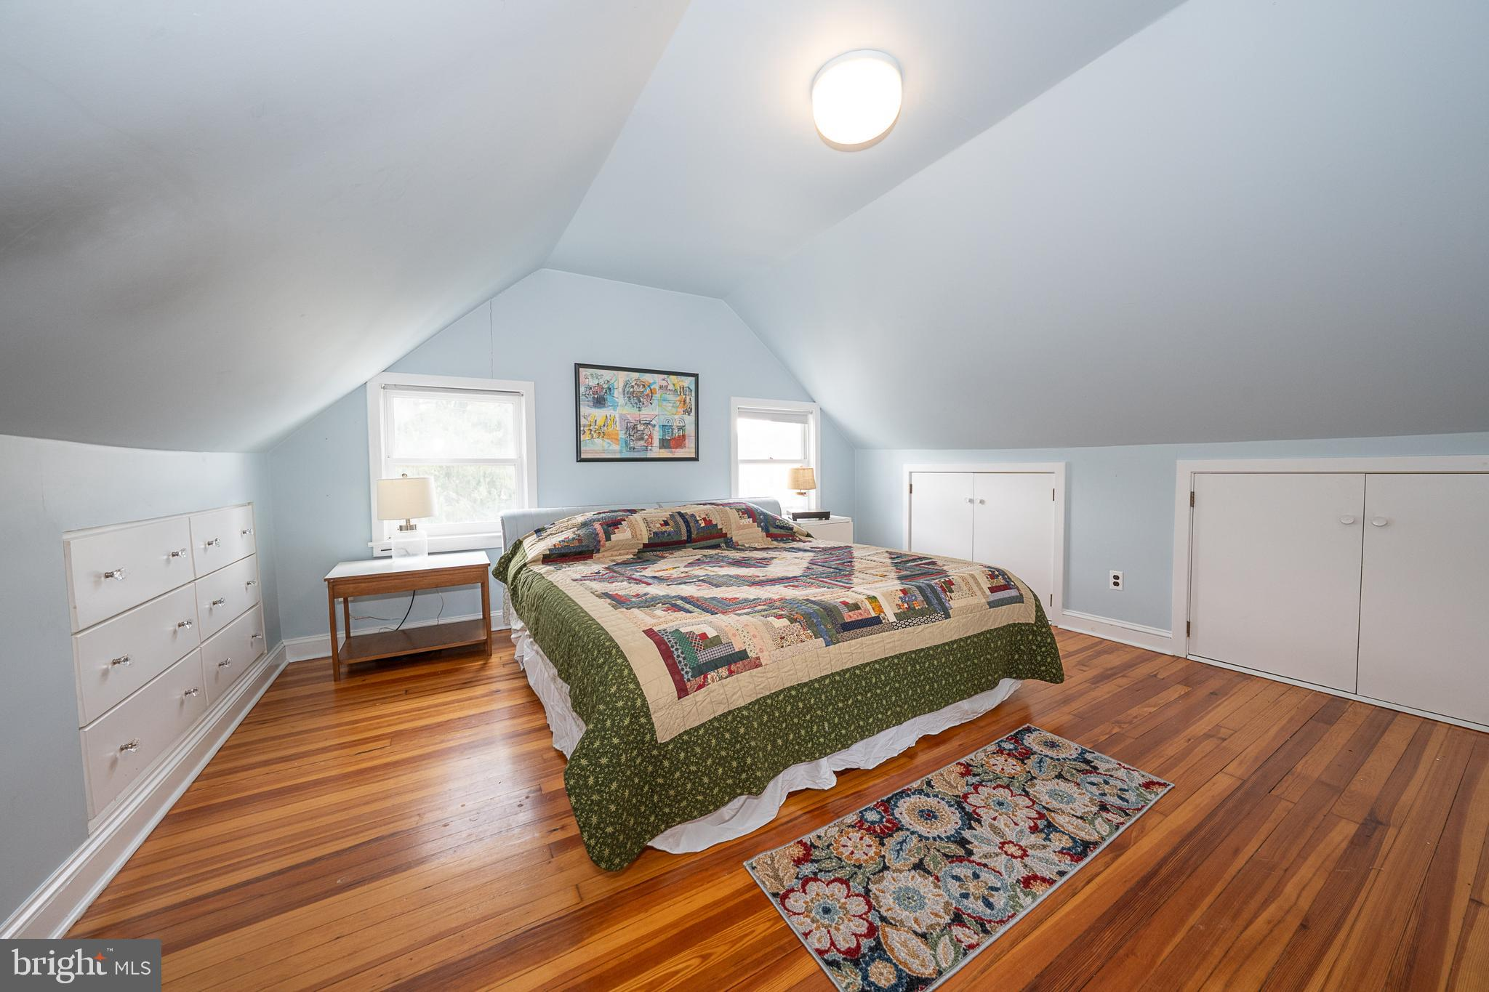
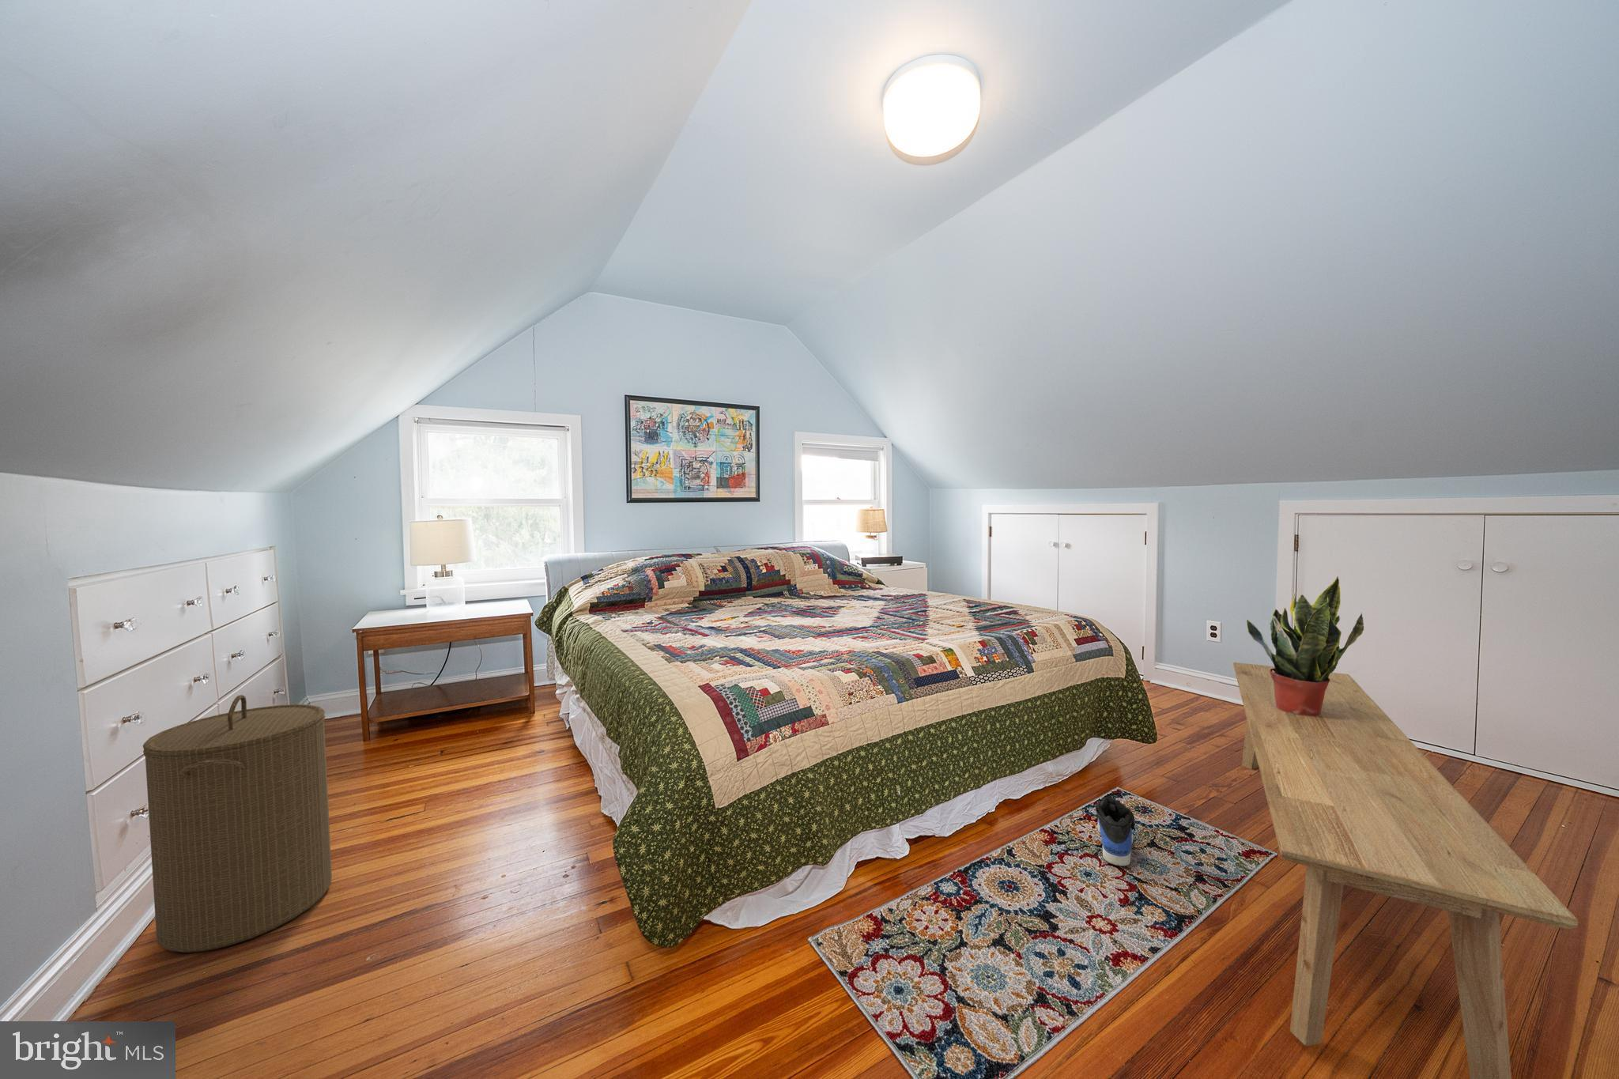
+ bench [1233,661,1579,1079]
+ sneaker [1095,796,1136,866]
+ potted plant [1246,576,1365,717]
+ laundry hamper [142,694,332,954]
